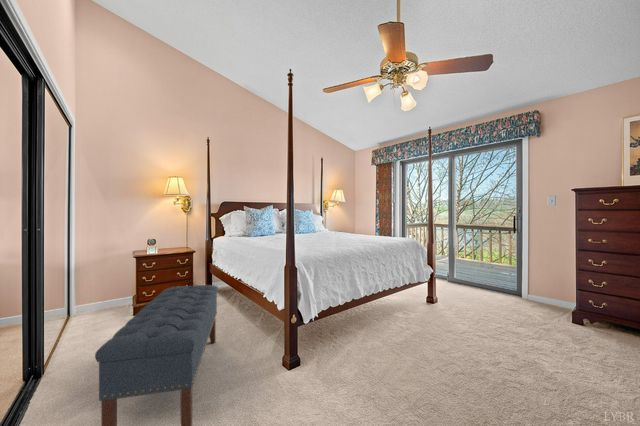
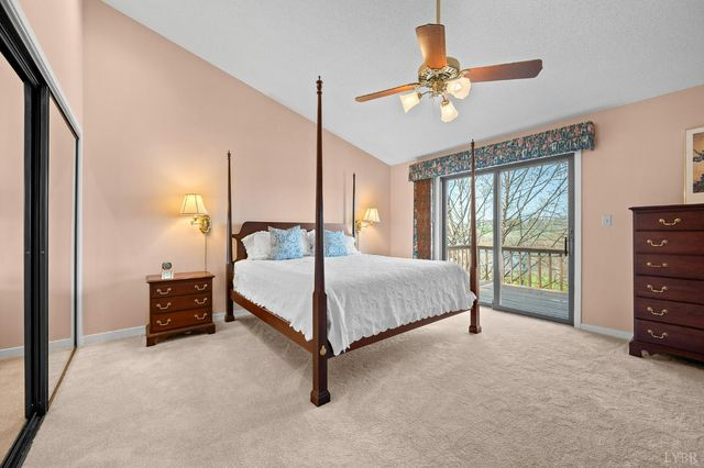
- bench [94,284,219,426]
